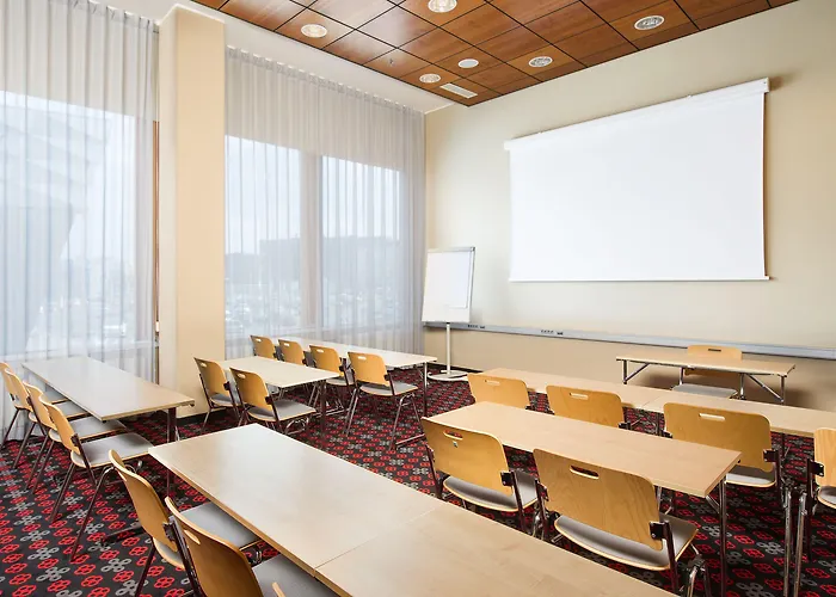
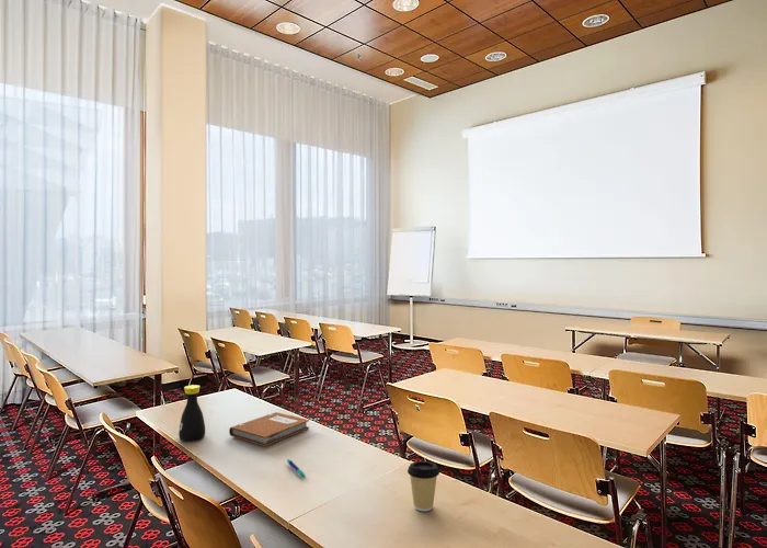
+ bottle [178,384,206,442]
+ pen [286,458,307,479]
+ coffee cup [407,460,440,512]
+ notebook [228,411,310,447]
